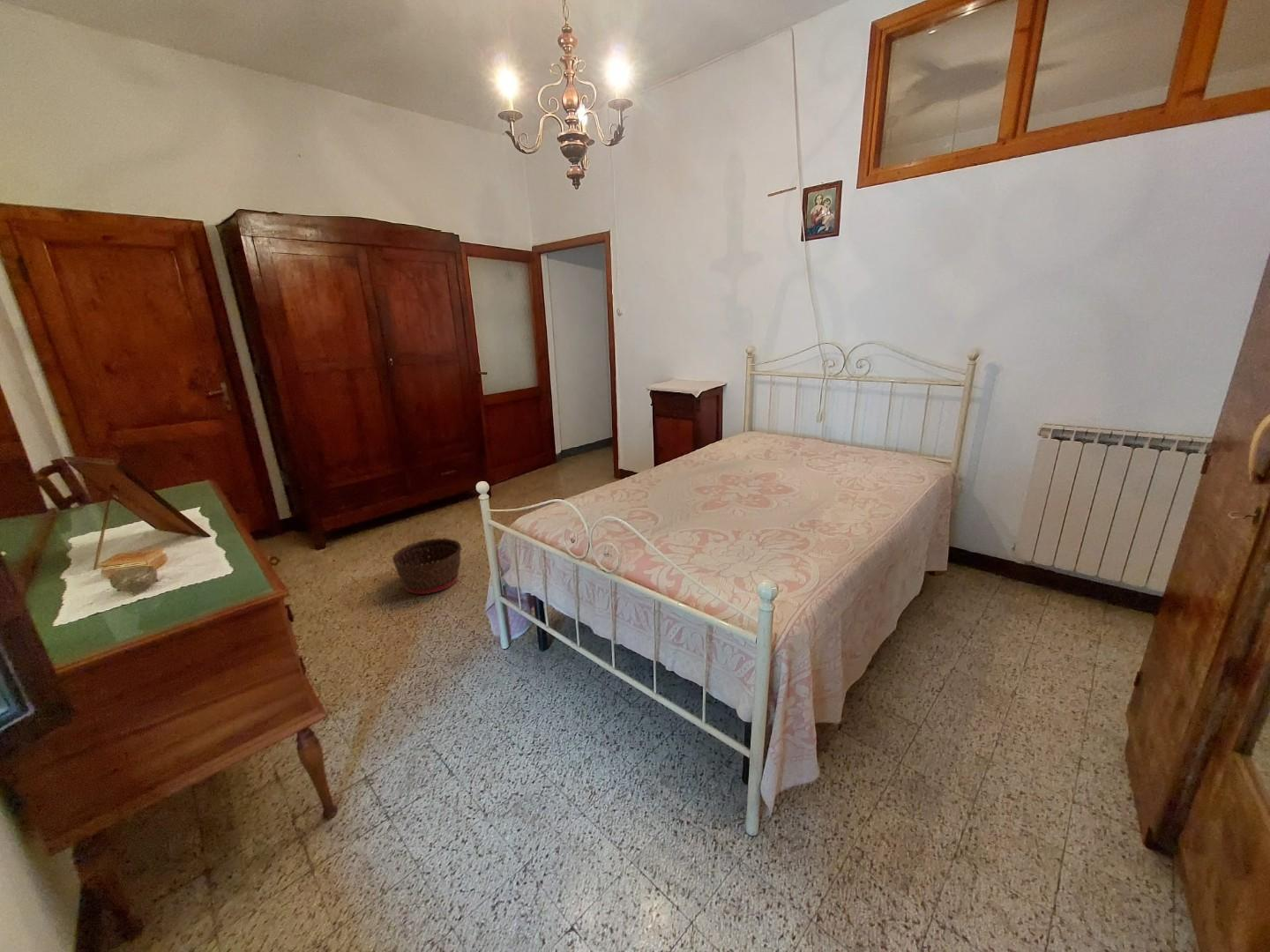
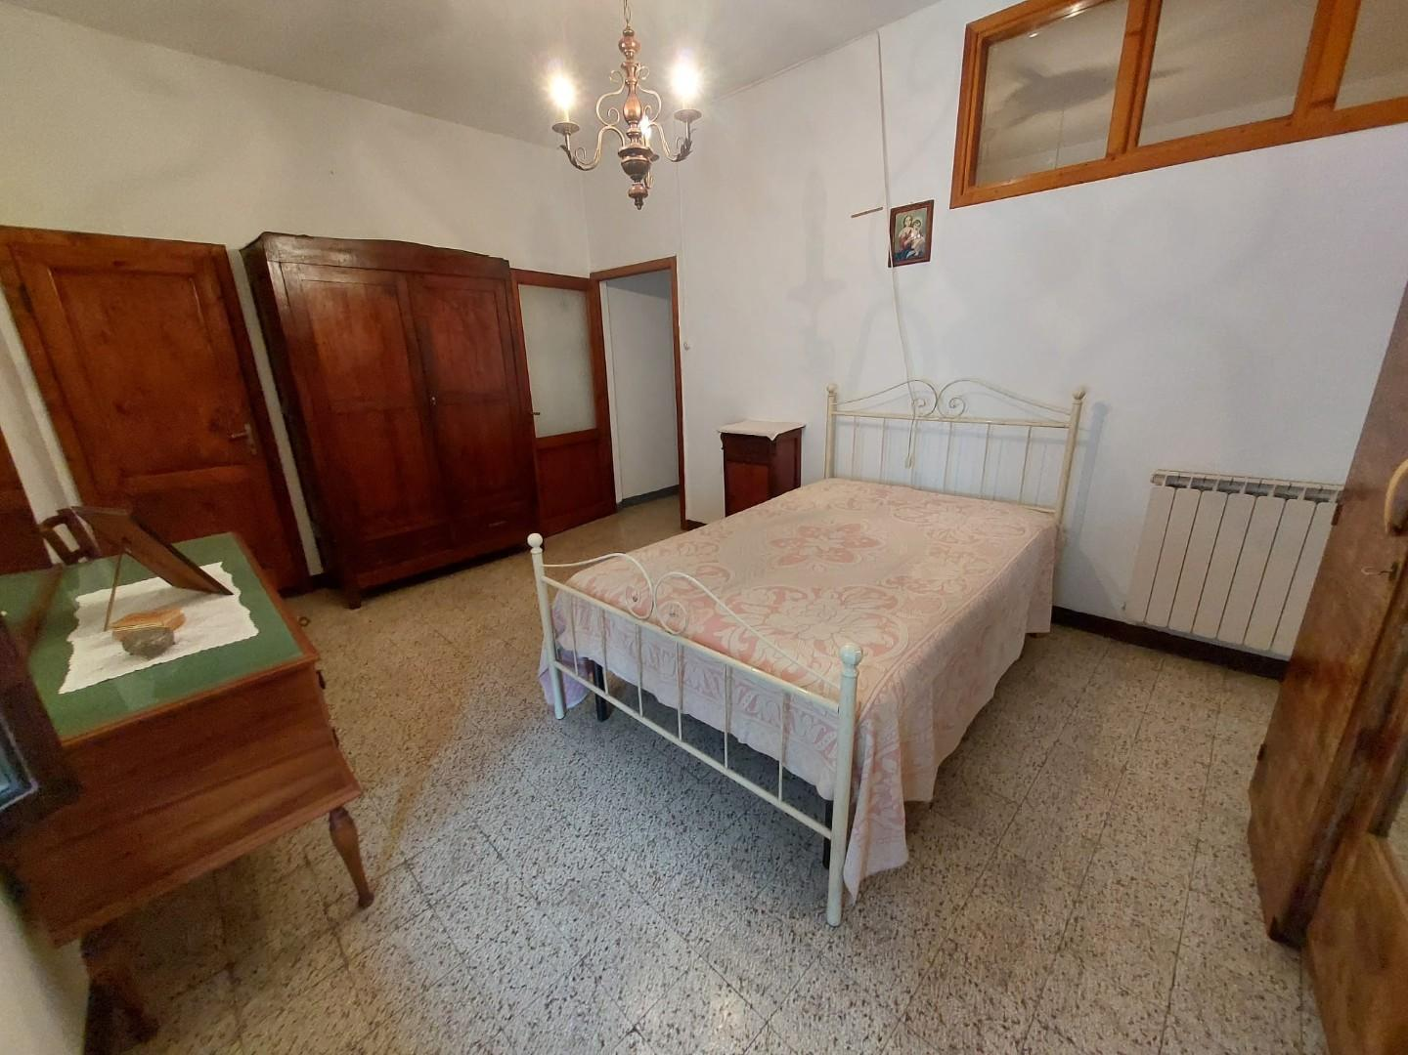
- basket [392,538,462,595]
